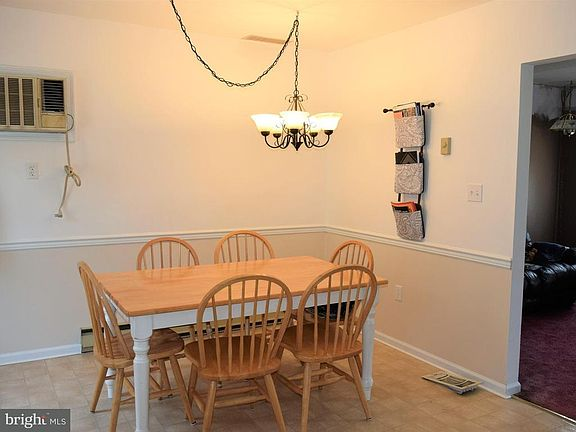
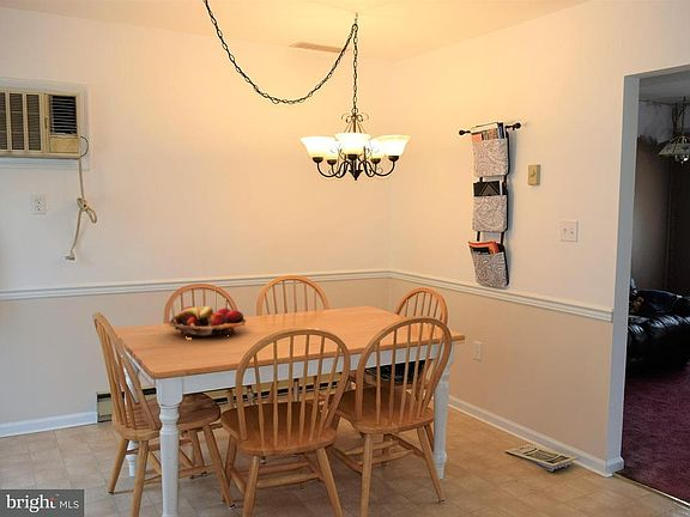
+ fruit basket [168,305,247,340]
